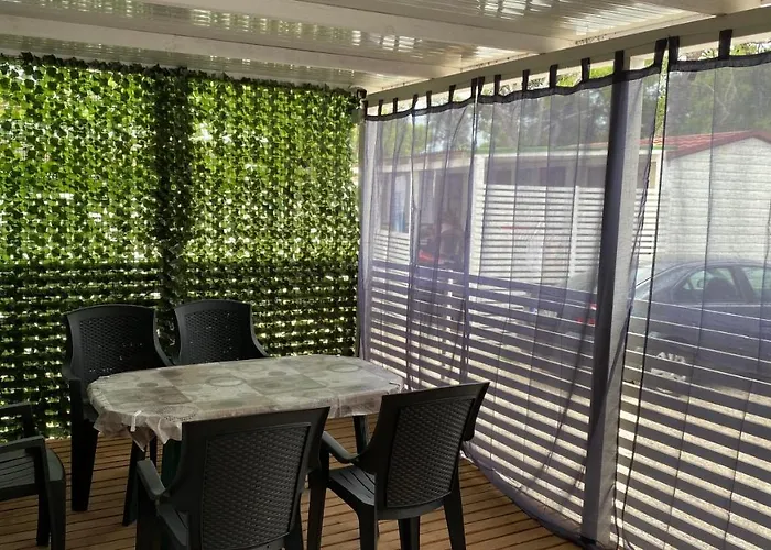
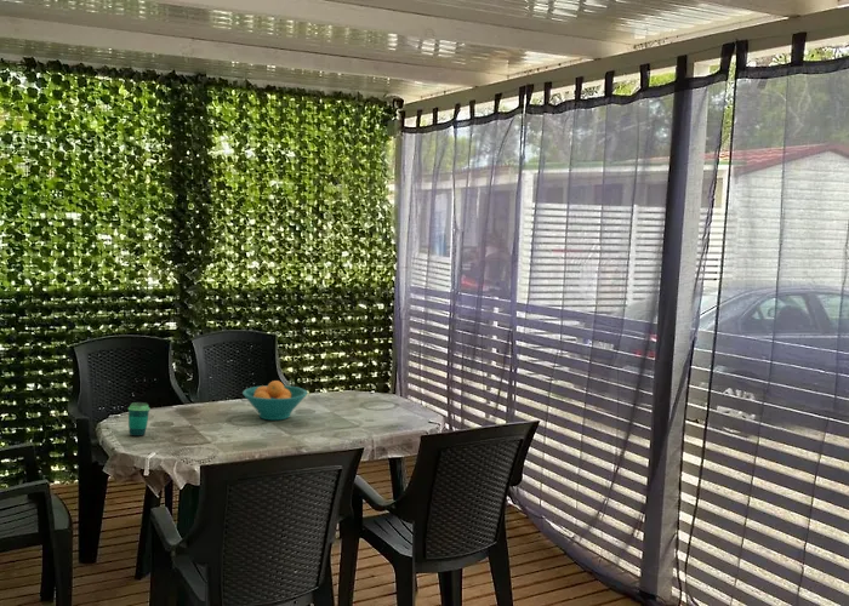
+ cup [127,401,152,438]
+ fruit bowl [241,379,308,422]
